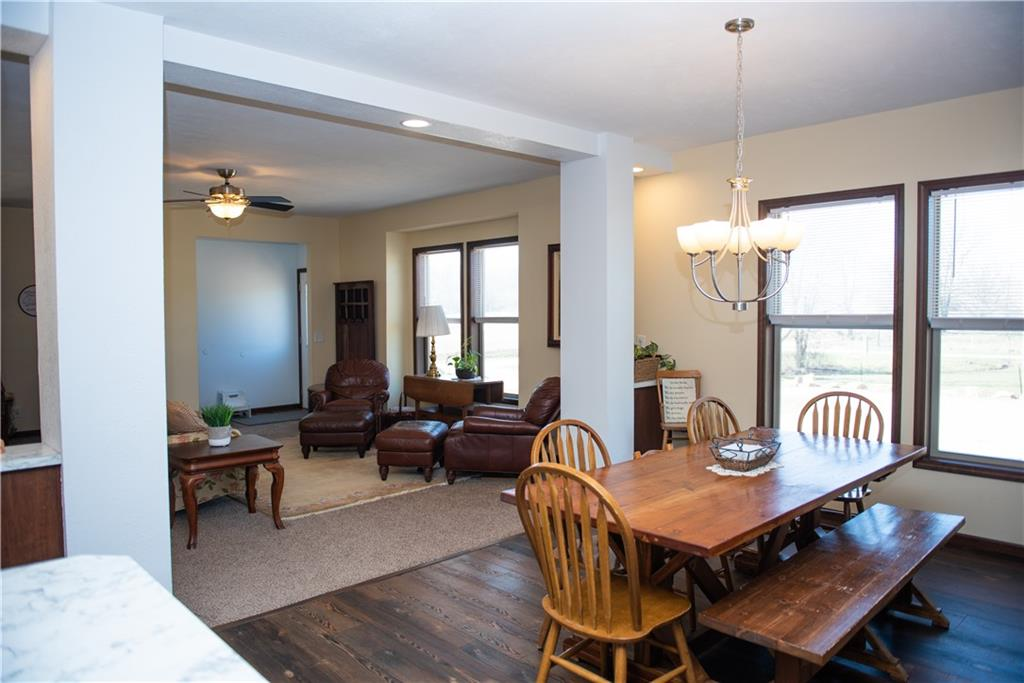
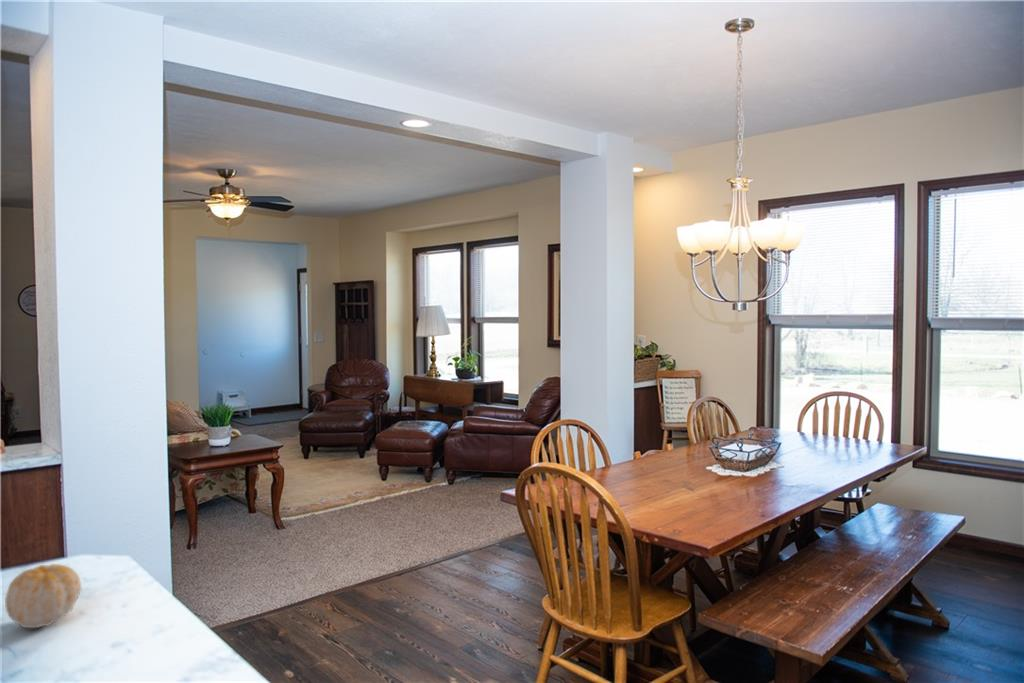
+ fruit [4,563,82,629]
